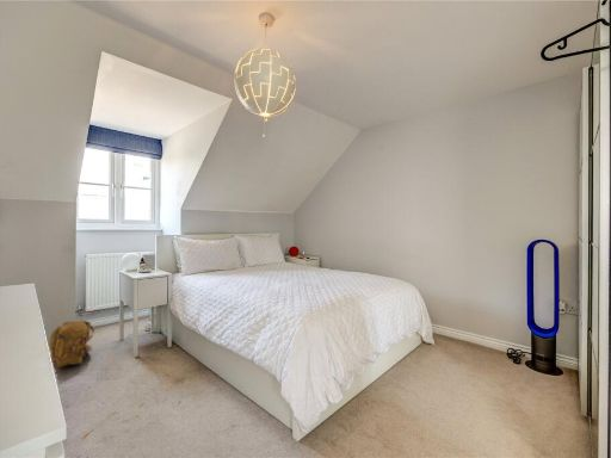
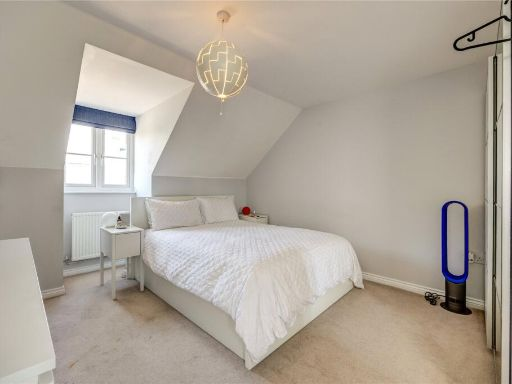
- backpack [48,320,95,369]
